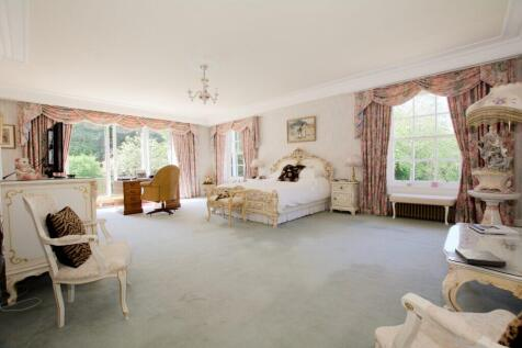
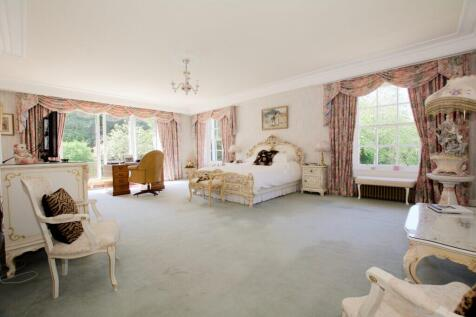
- book [454,247,508,268]
